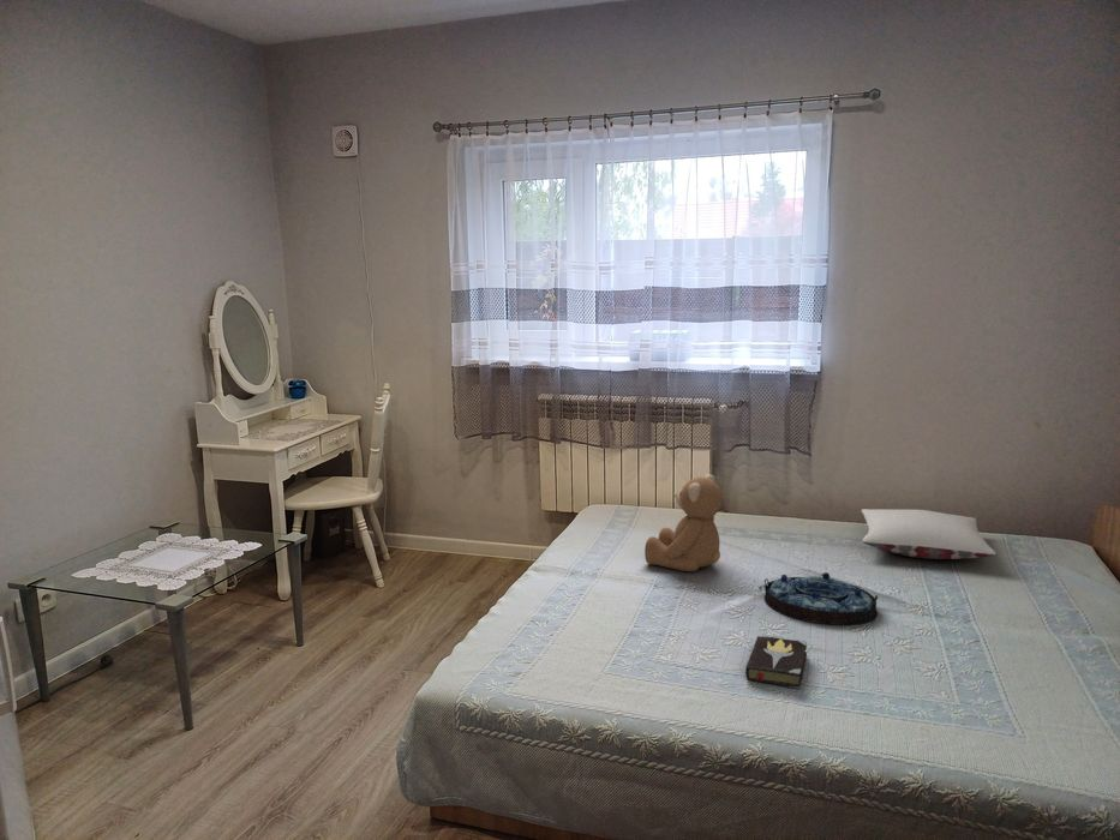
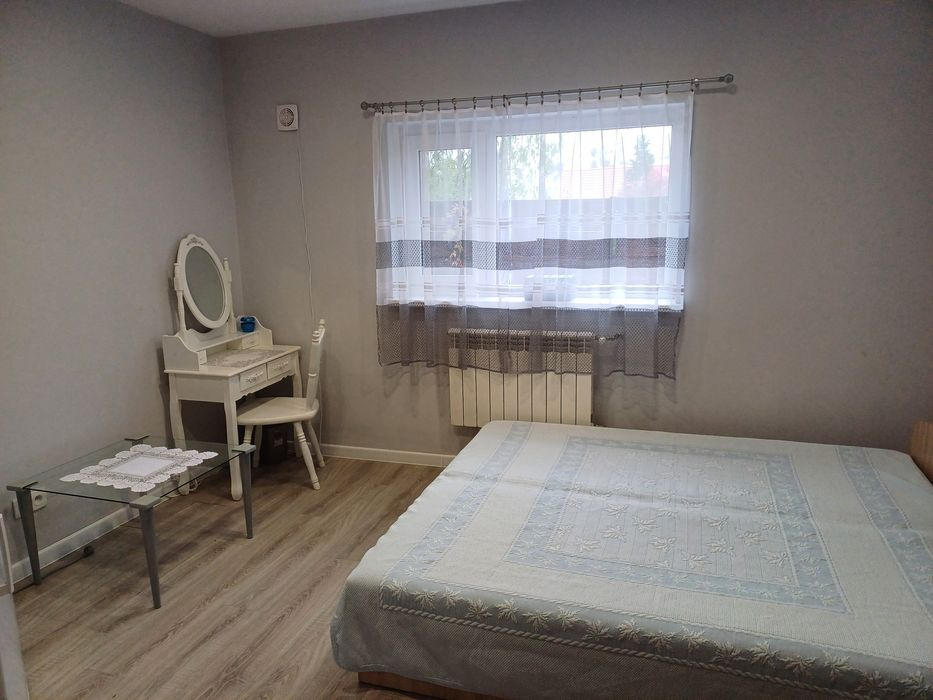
- pillow [861,508,996,560]
- serving tray [763,571,879,626]
- teddy bear [643,473,723,572]
- hardback book [744,635,808,690]
